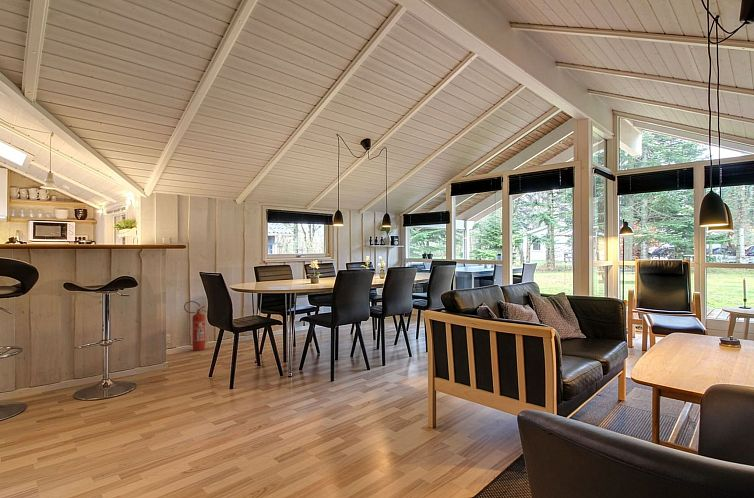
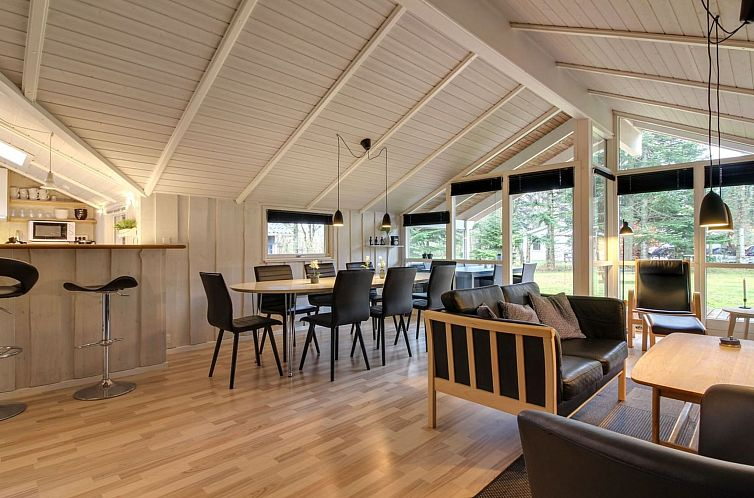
- fire extinguisher [183,300,208,351]
